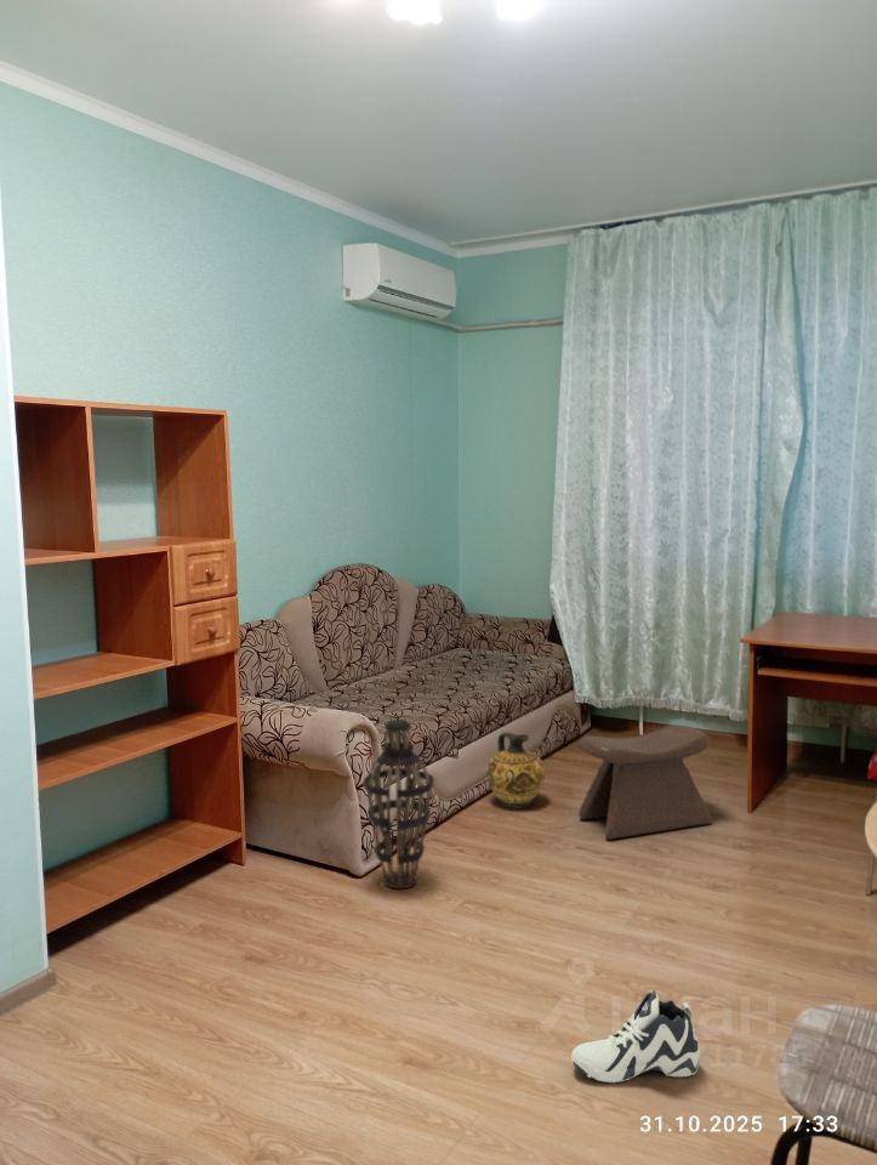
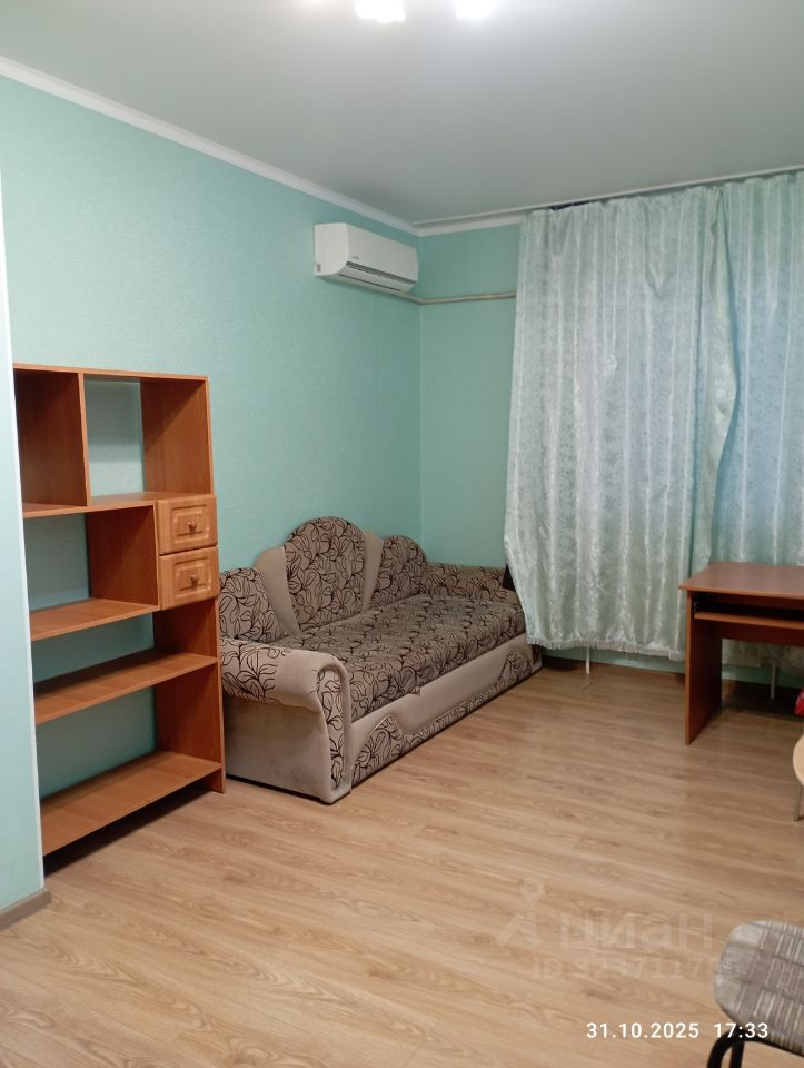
- lantern [363,718,435,891]
- sneaker [570,988,701,1084]
- stool [576,724,713,840]
- ceramic jug [485,731,547,808]
